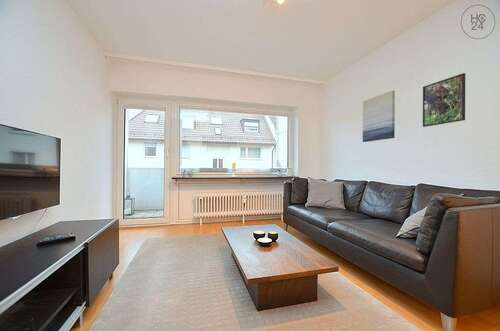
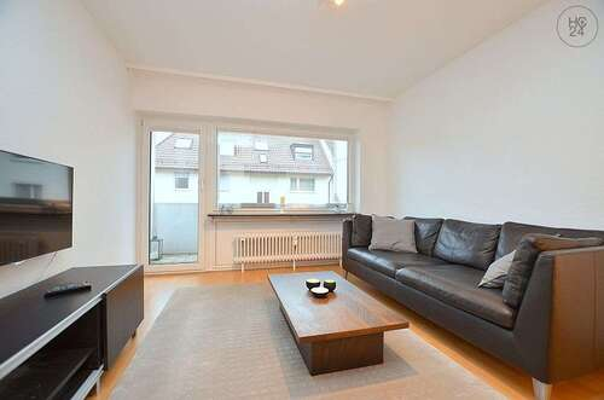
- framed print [422,72,466,128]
- wall art [362,90,396,143]
